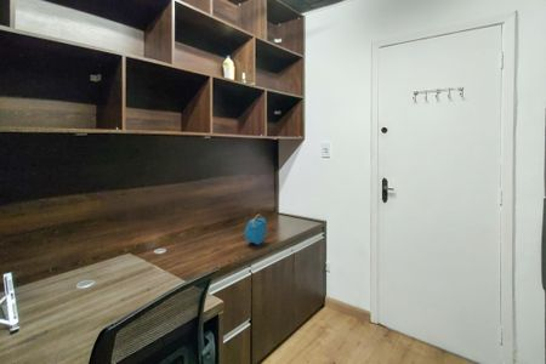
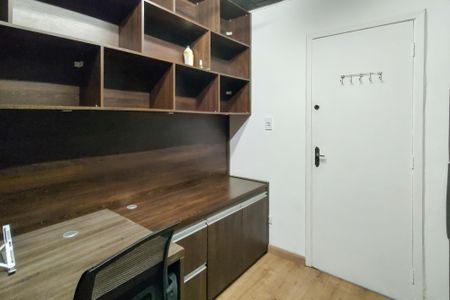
- alarm clock [244,214,267,246]
